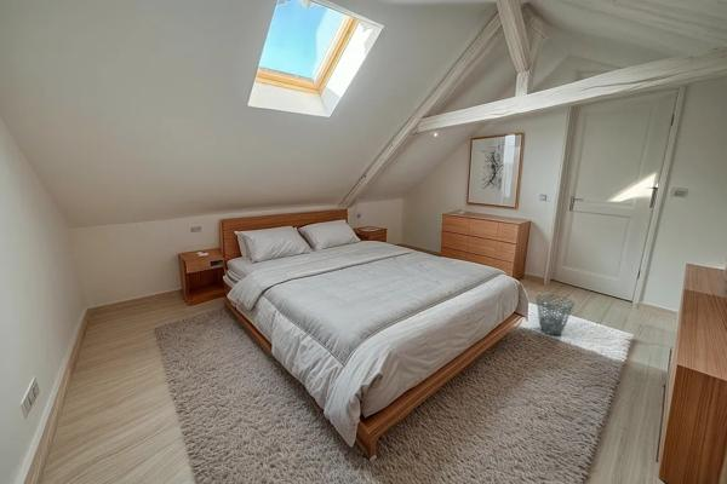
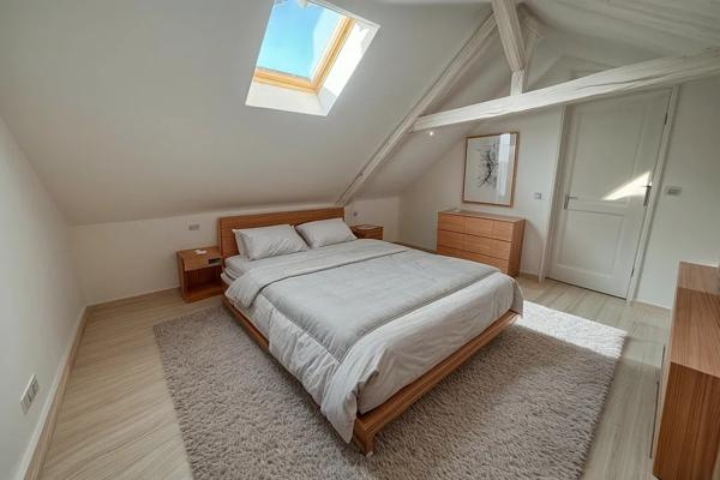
- waste basket [534,293,576,336]
